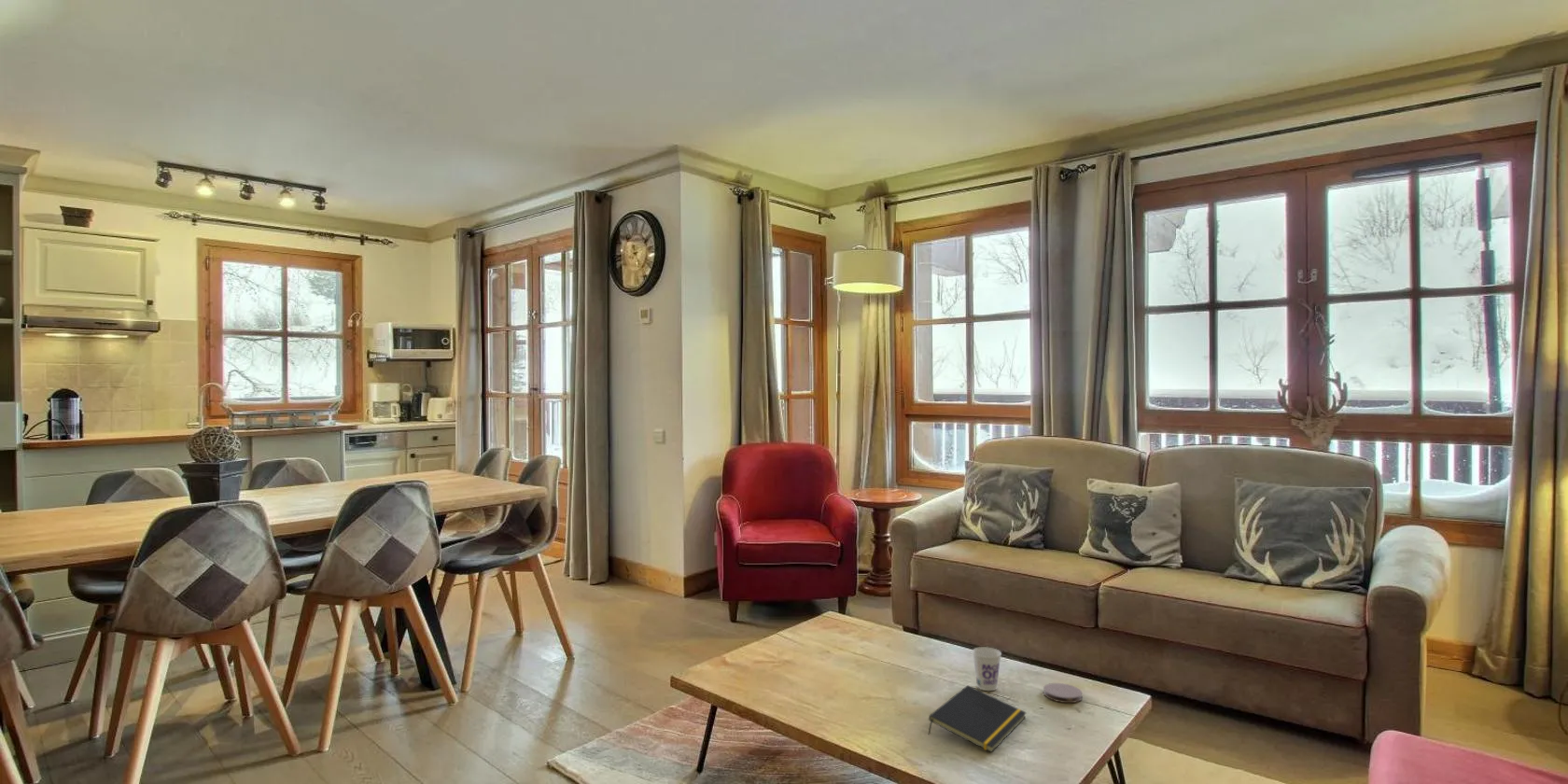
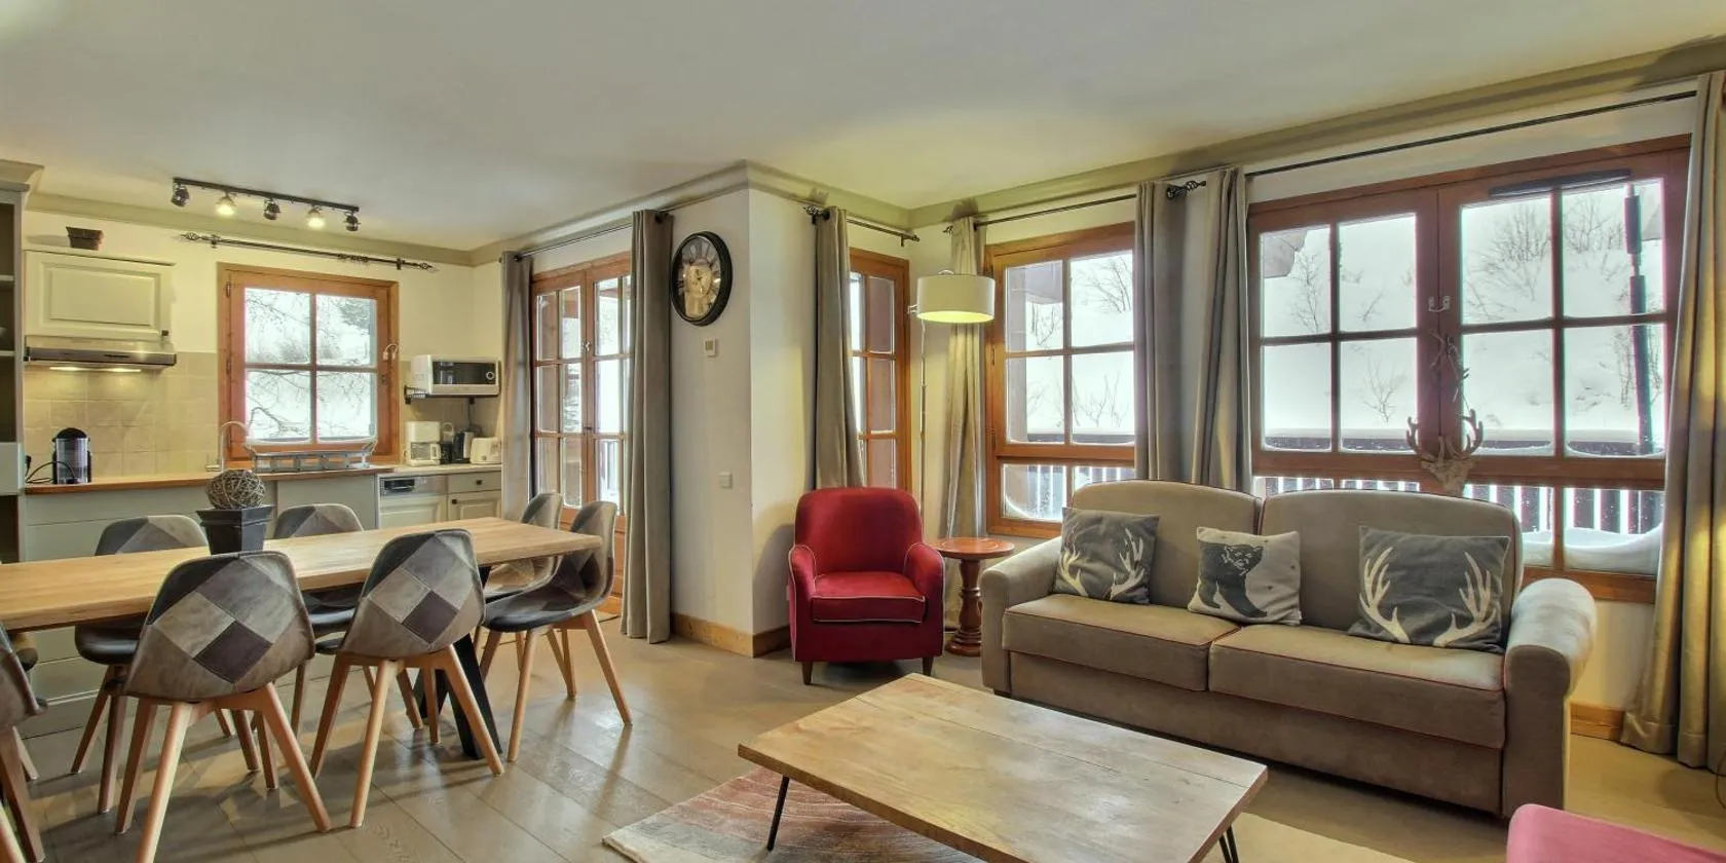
- notepad [928,684,1028,753]
- cup [972,646,1002,692]
- coaster [1043,682,1083,704]
